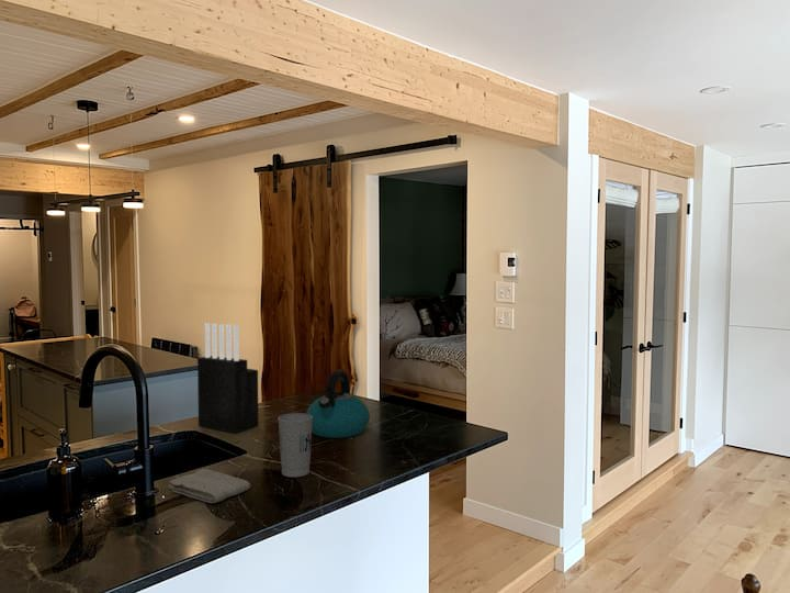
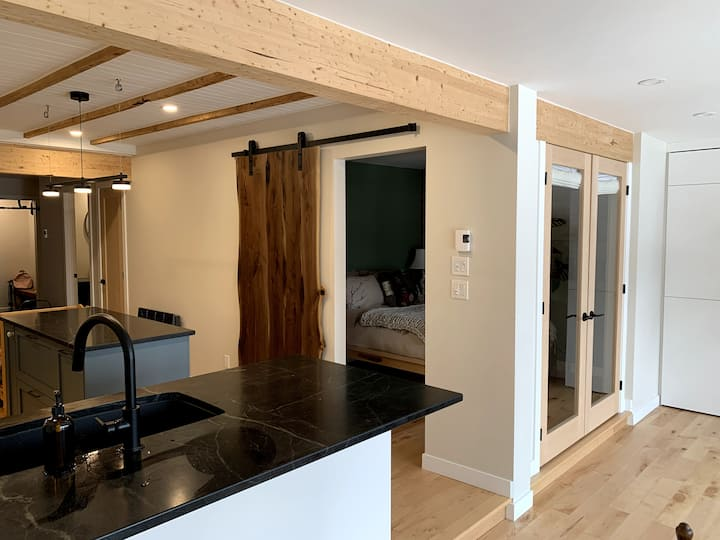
- washcloth [168,468,251,504]
- cup [276,412,313,479]
- kettle [305,370,371,439]
- knife block [196,322,260,435]
